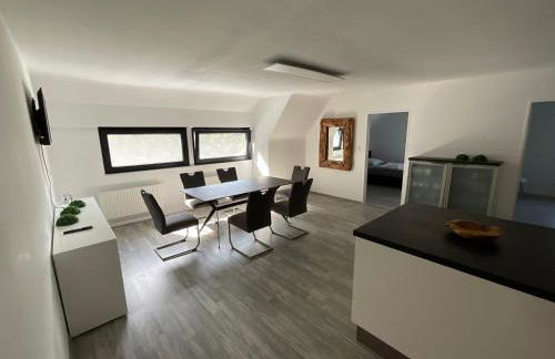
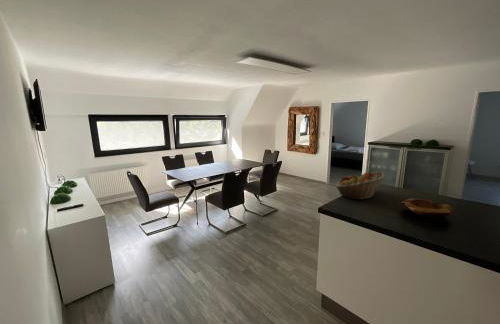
+ fruit basket [334,171,386,200]
